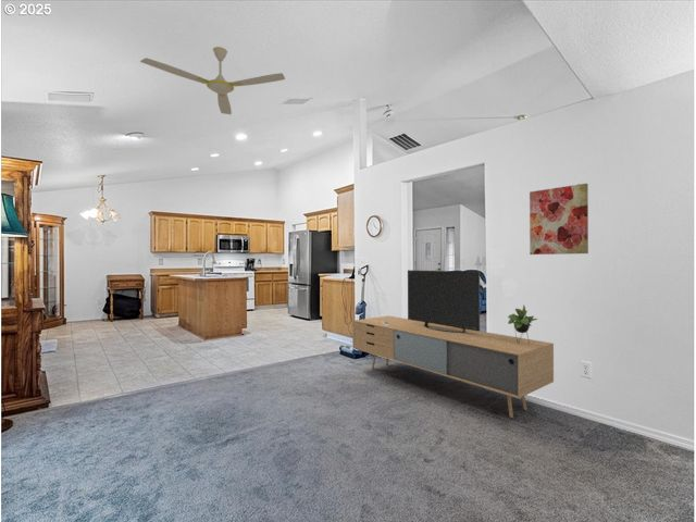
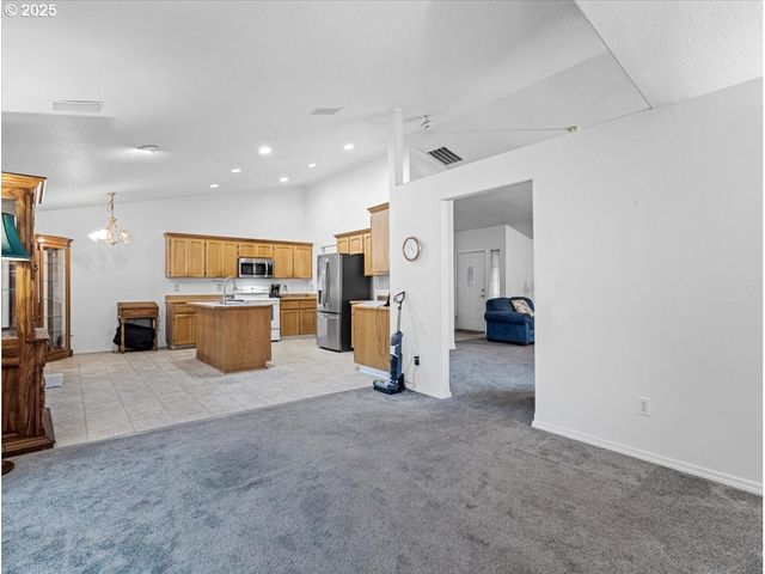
- wall art [529,183,589,256]
- ceiling fan [139,46,286,115]
- media console [351,269,555,419]
